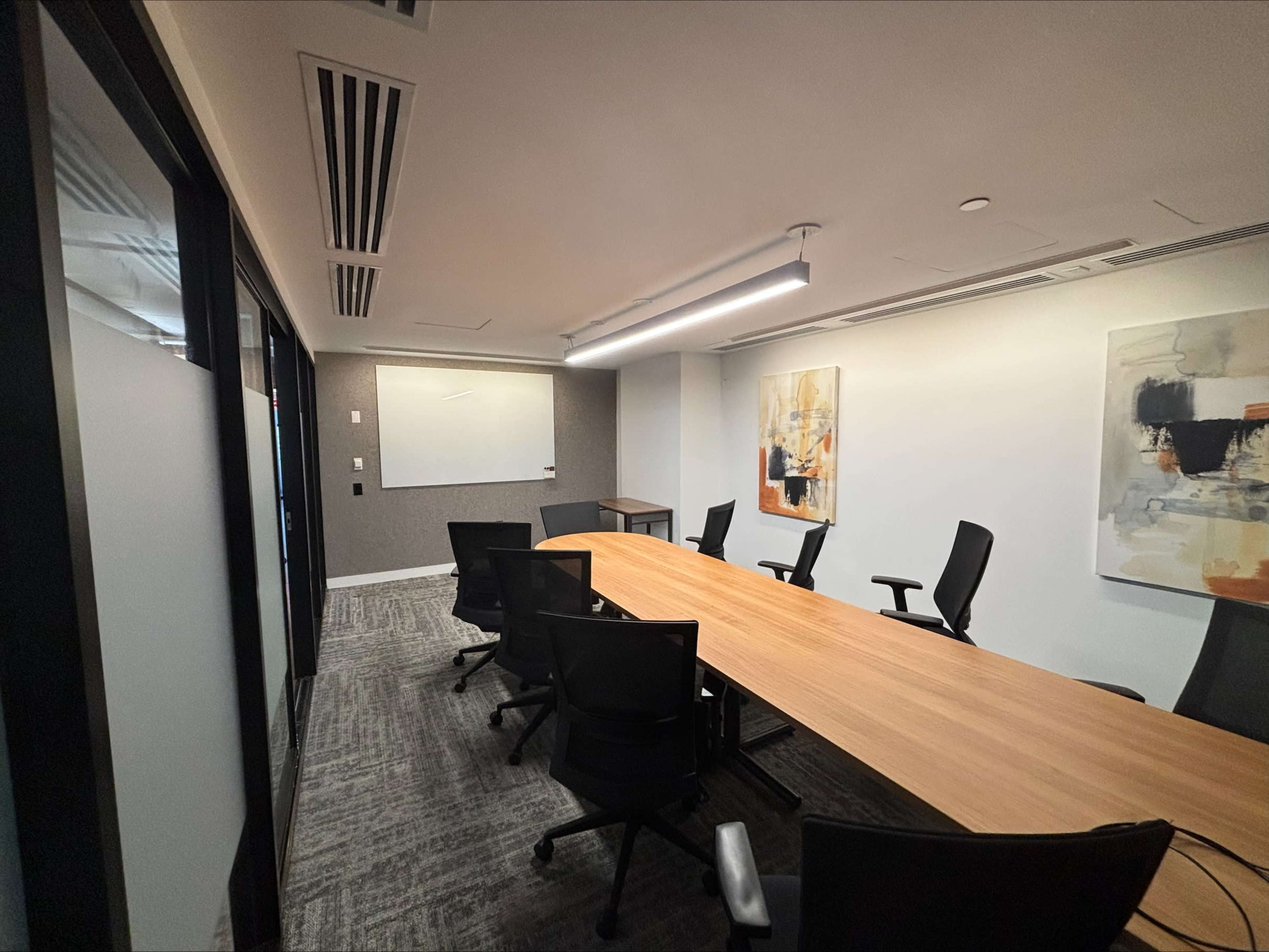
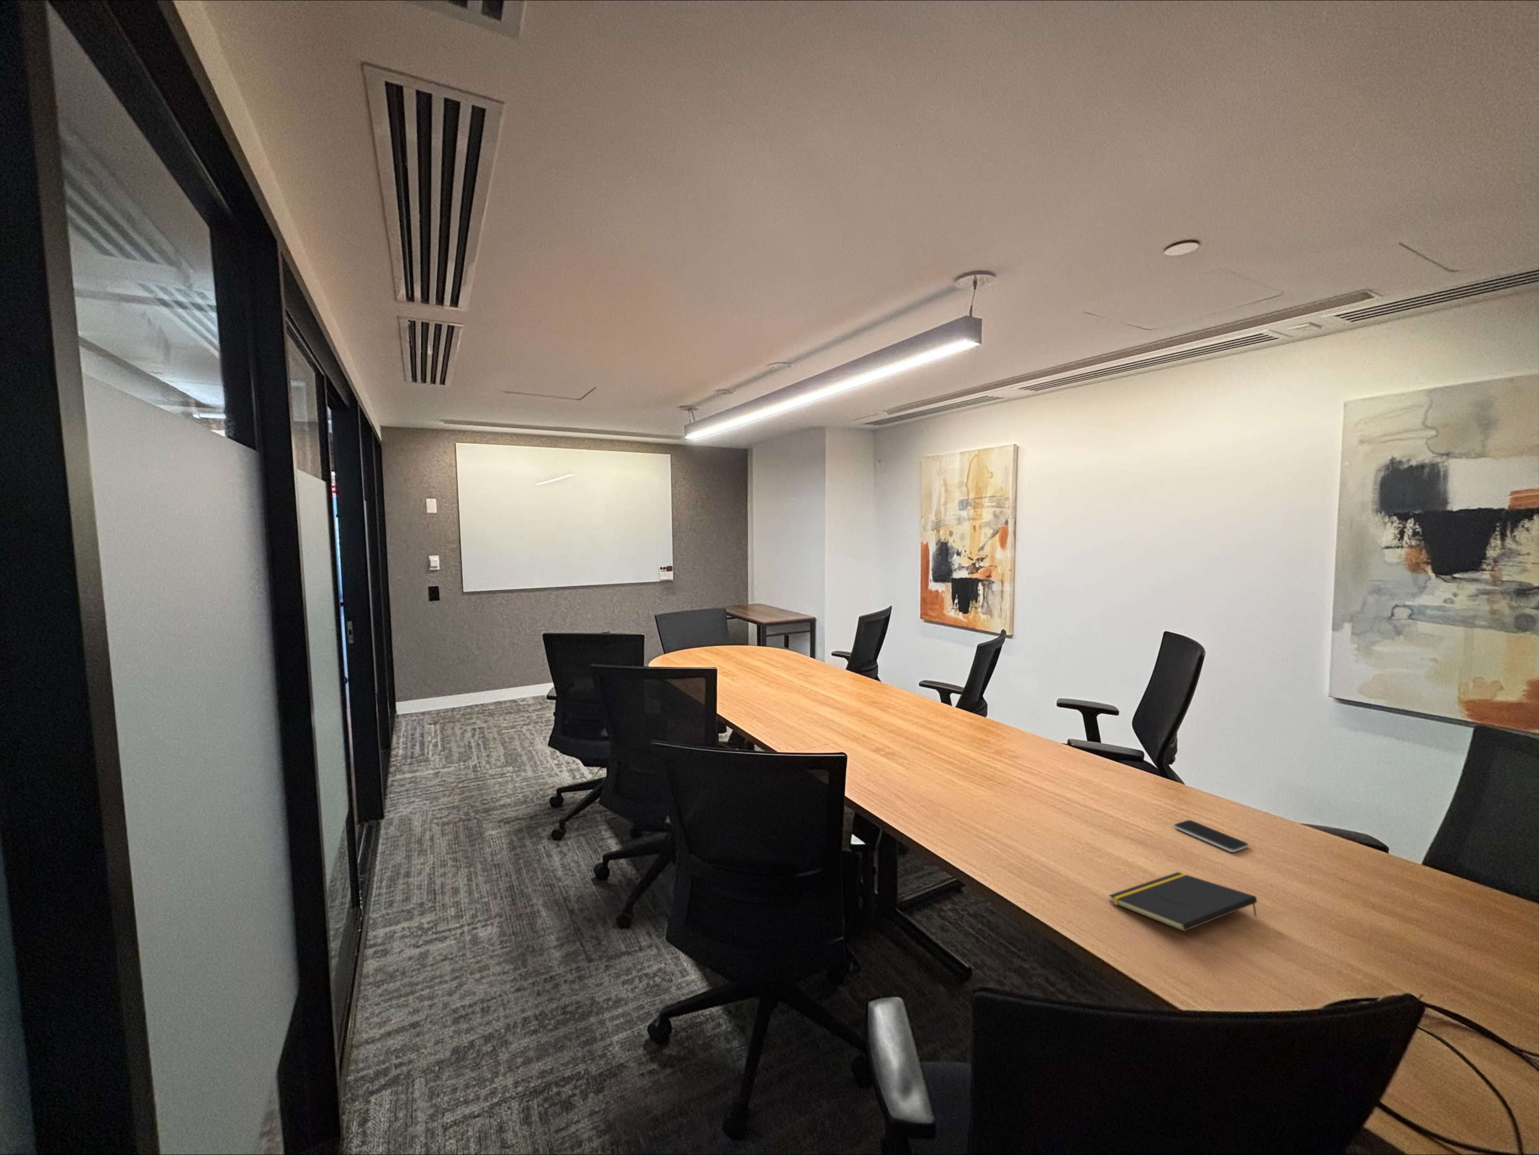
+ smartphone [1174,820,1249,853]
+ notepad [1108,871,1258,932]
